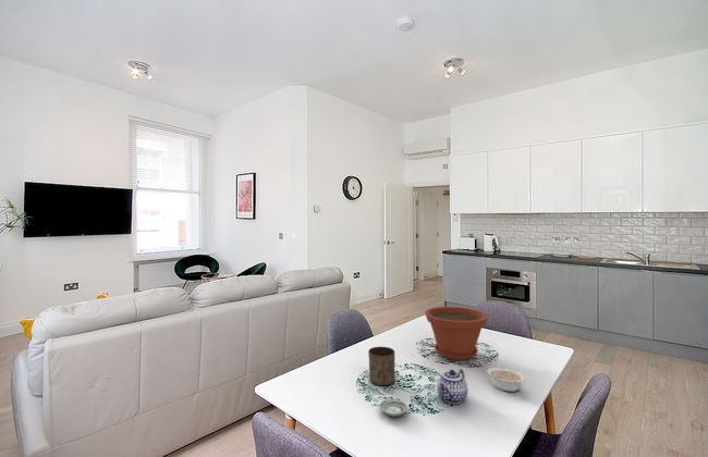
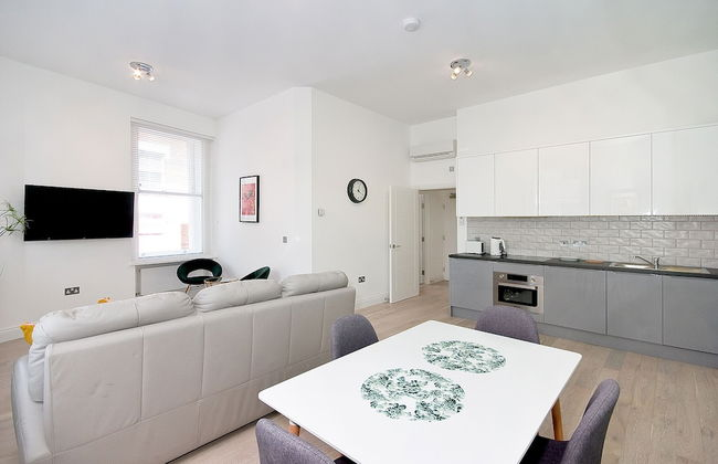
- teapot [437,368,468,405]
- plant pot [424,306,489,361]
- saucer [379,398,410,418]
- cup [367,346,396,386]
- legume [487,367,526,393]
